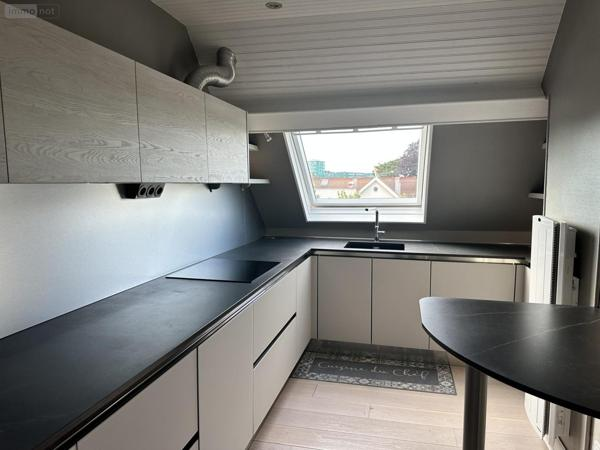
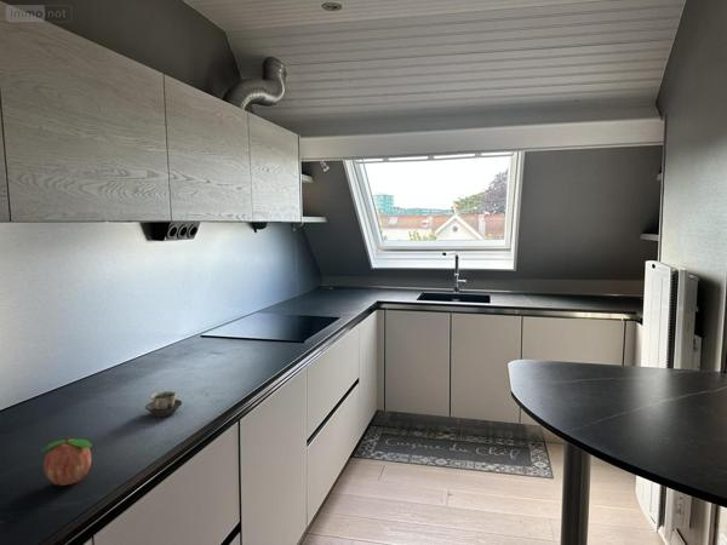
+ fruit [40,435,93,487]
+ cup [144,390,183,418]
